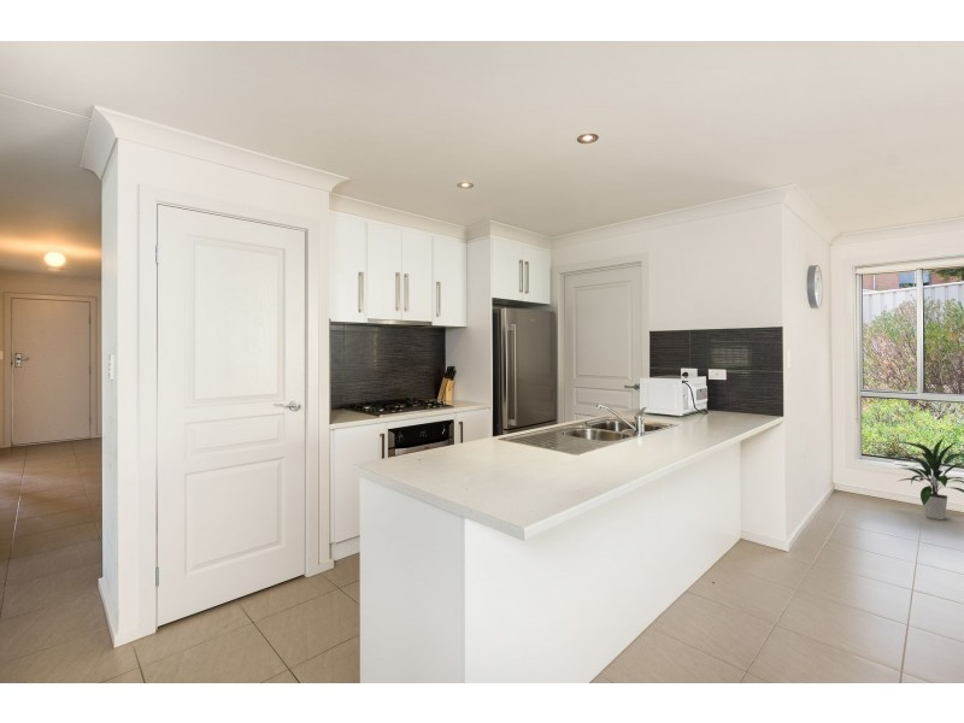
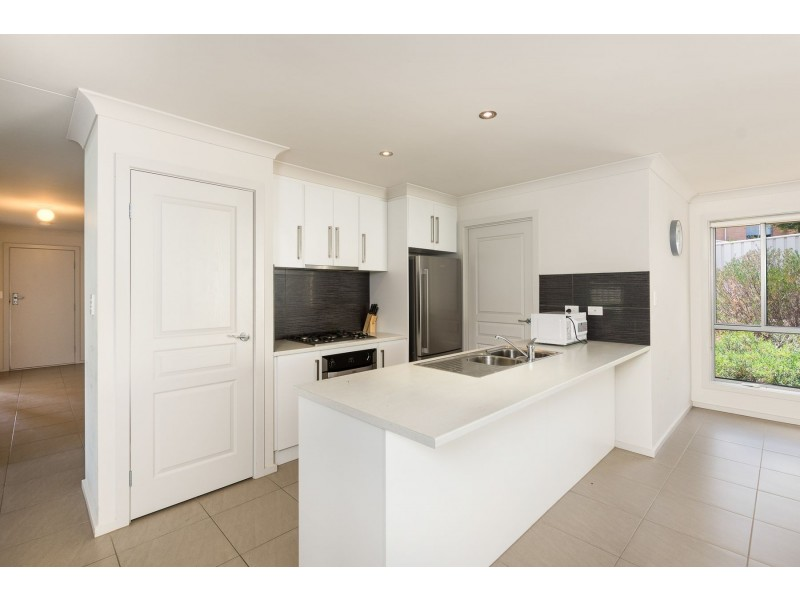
- indoor plant [895,435,964,521]
